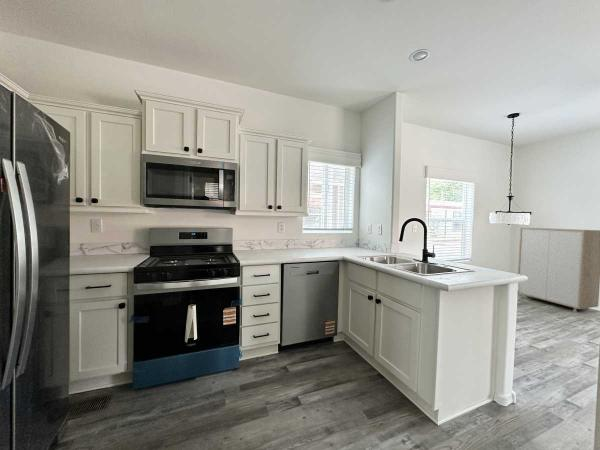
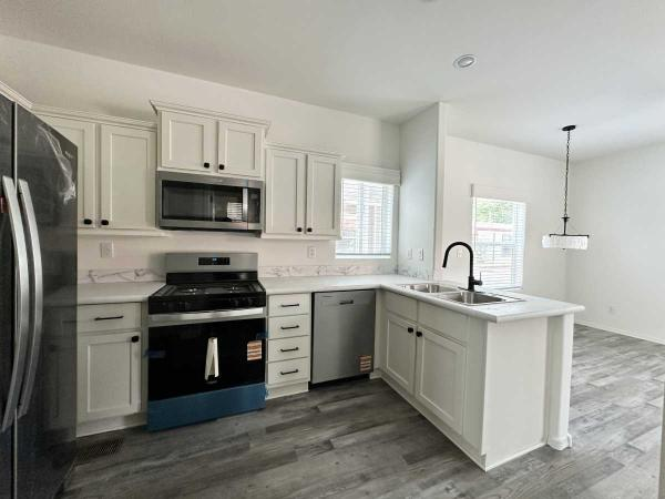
- storage cabinet [517,227,600,313]
